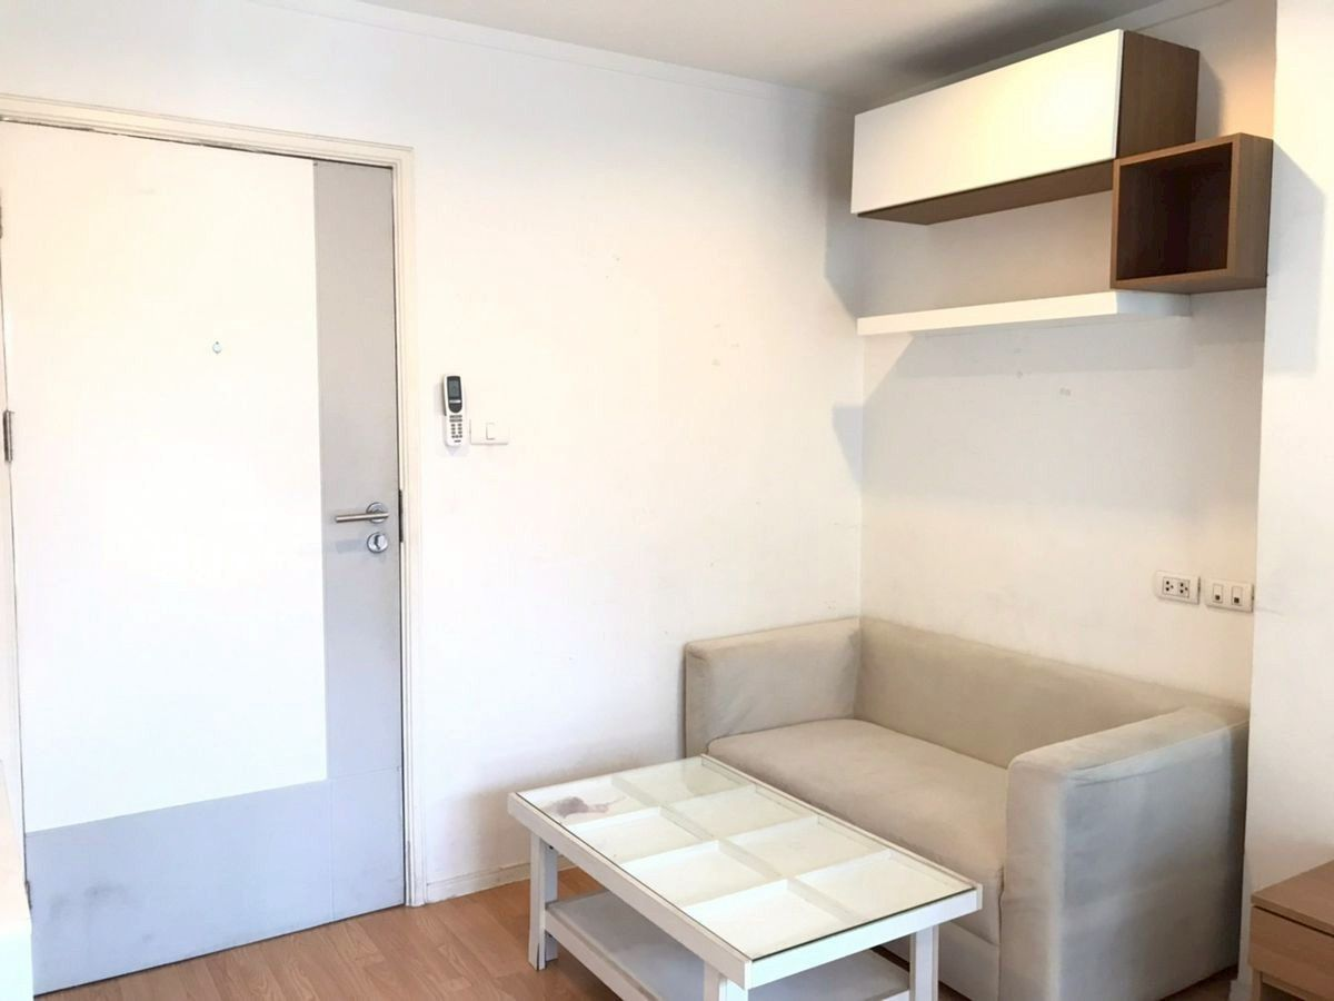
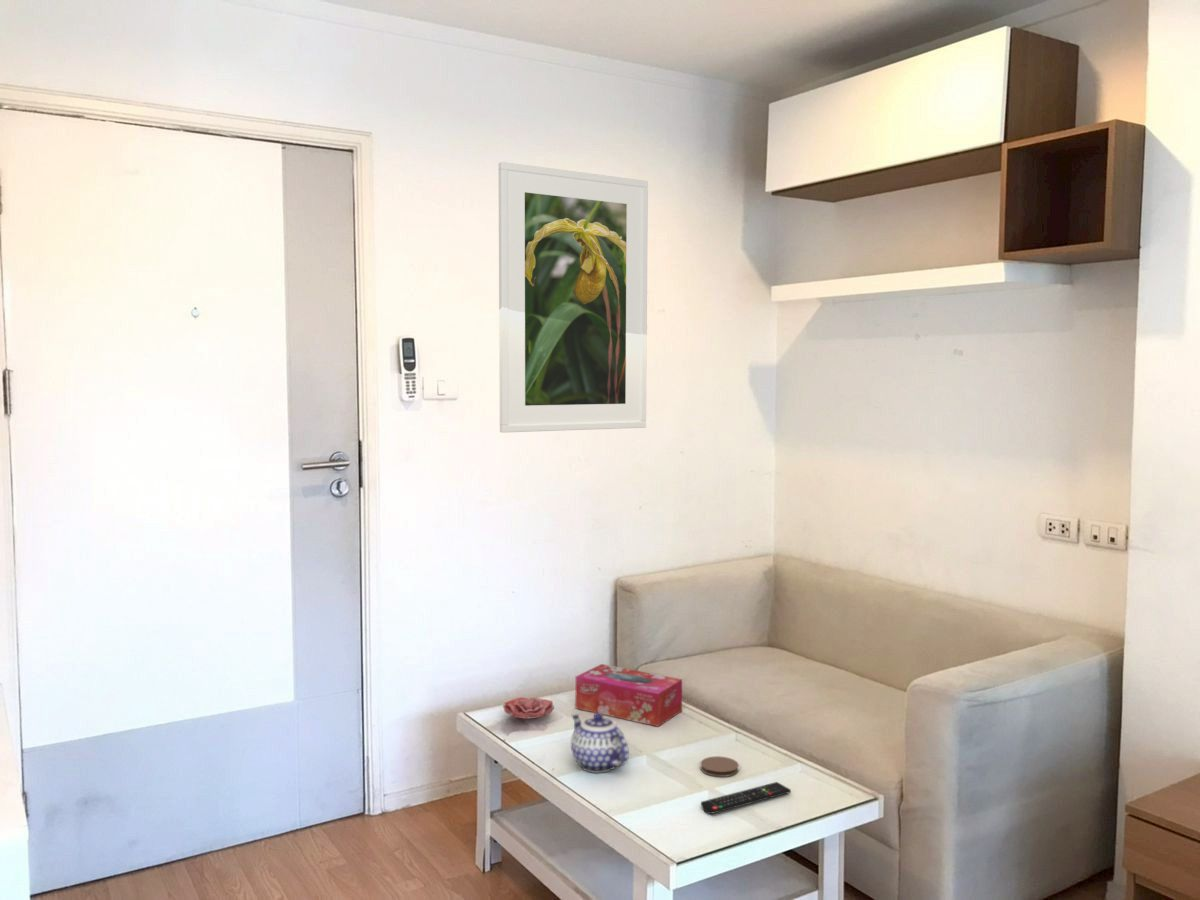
+ teapot [570,713,630,774]
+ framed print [497,161,649,434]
+ tissue box [574,663,683,727]
+ flower [502,696,555,720]
+ remote control [700,781,792,815]
+ coaster [700,755,740,778]
